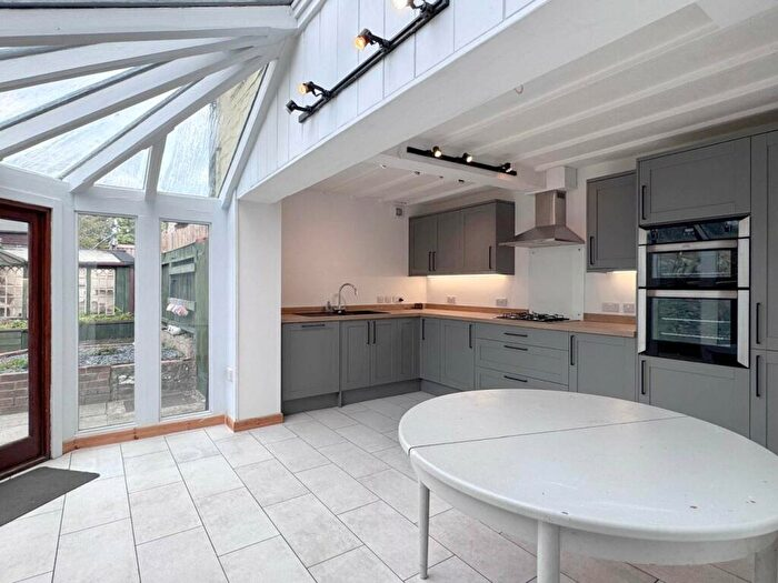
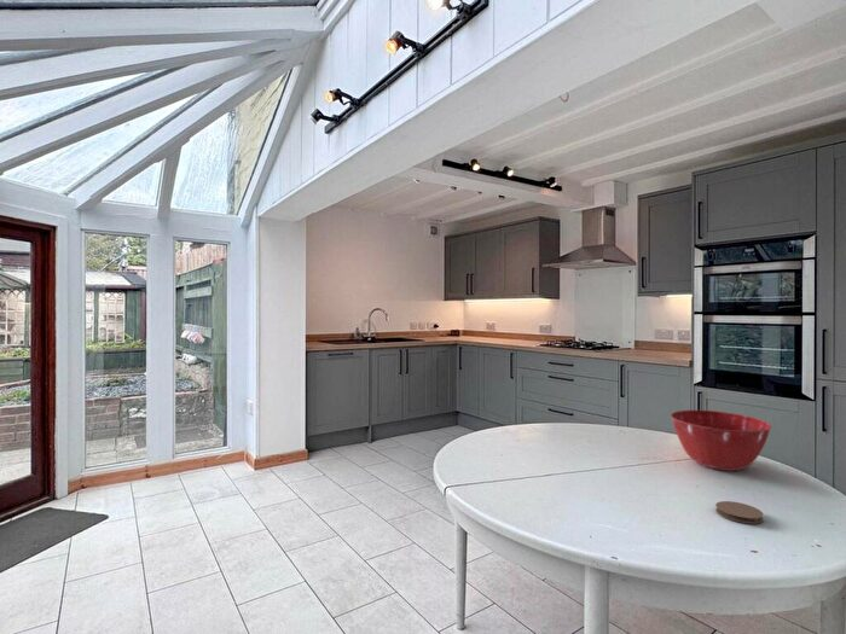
+ mixing bowl [670,409,773,472]
+ coaster [714,500,765,525]
